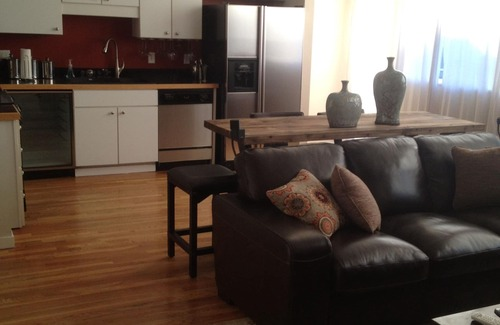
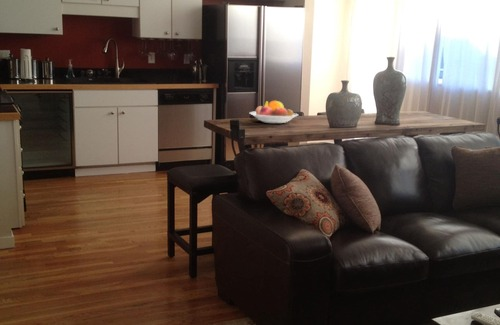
+ fruit bowl [249,100,299,124]
